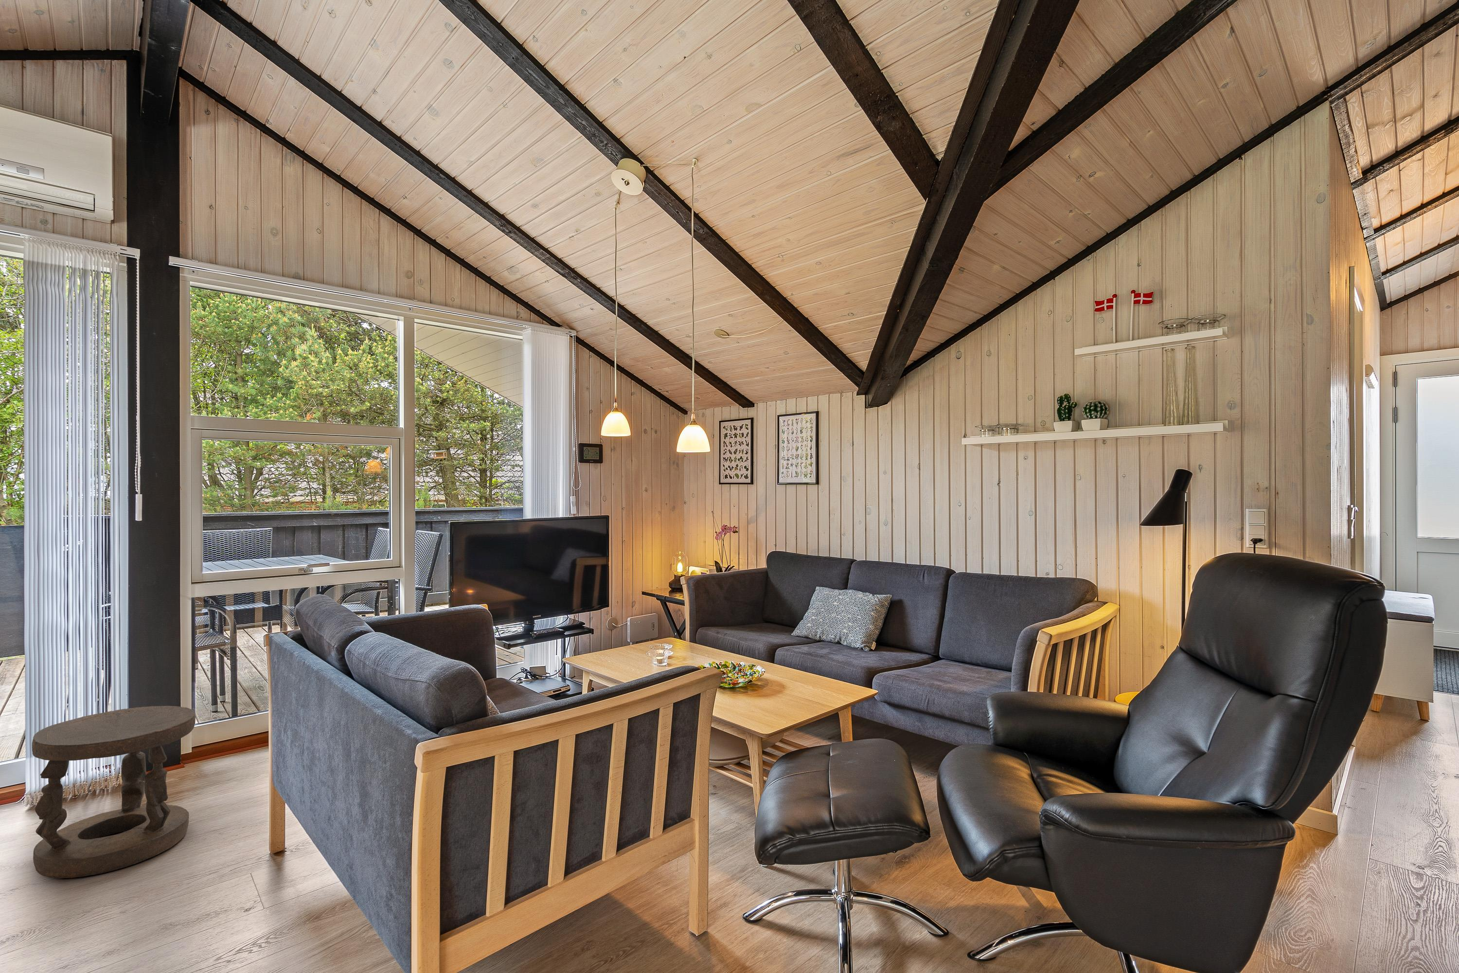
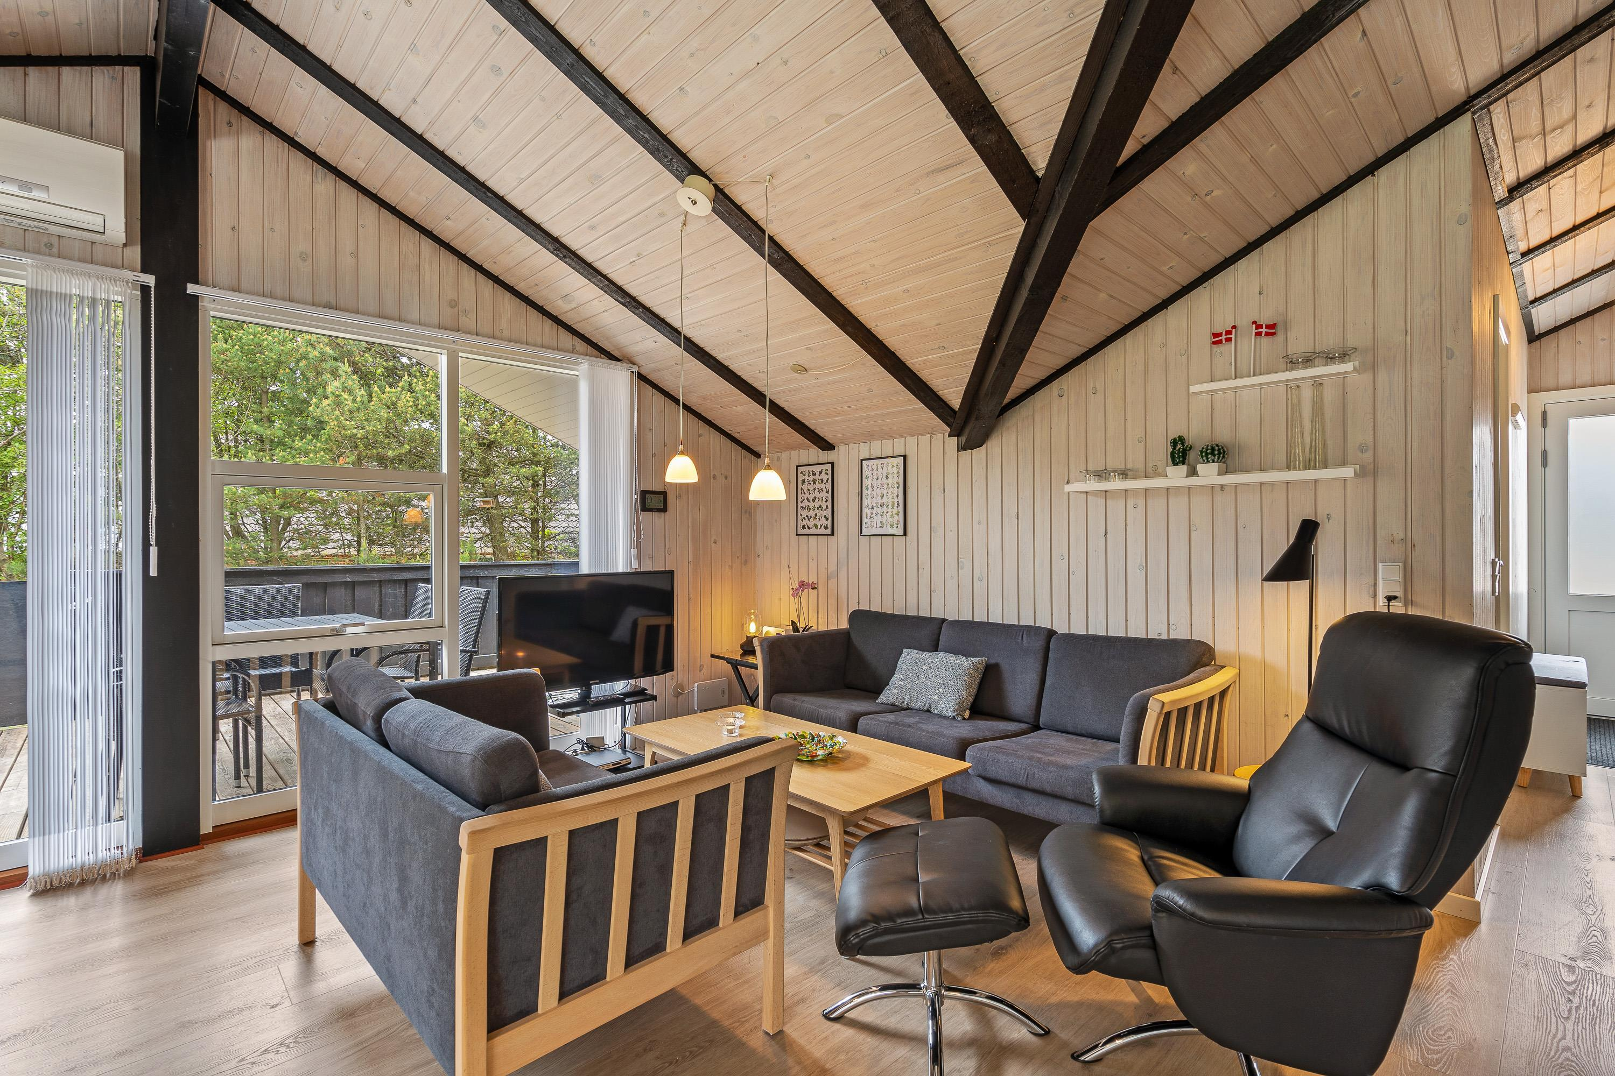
- stool [31,706,196,879]
